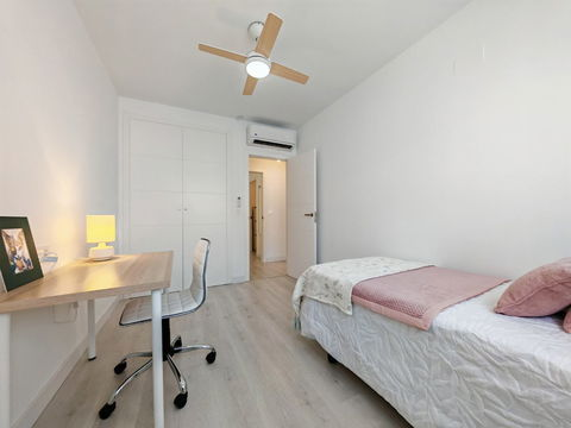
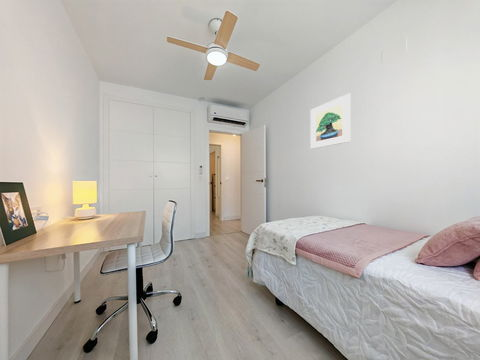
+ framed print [310,93,352,150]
